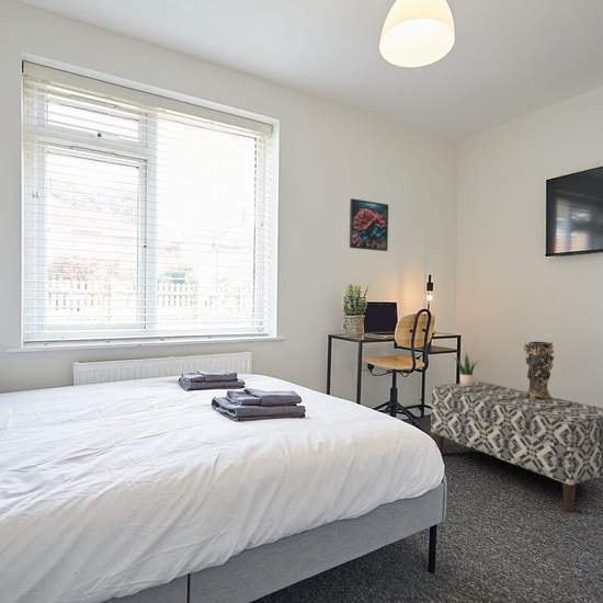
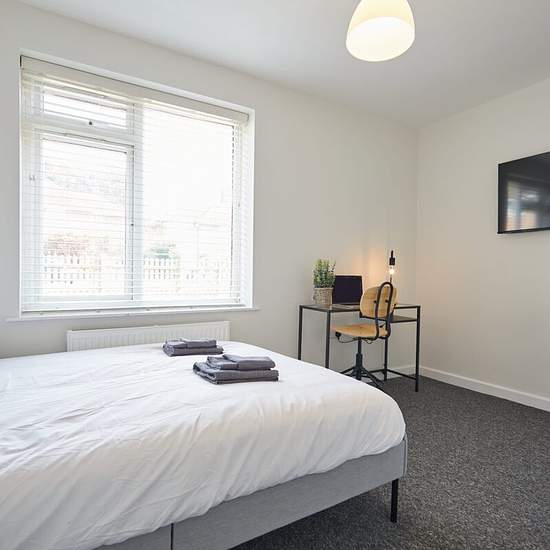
- decorative vase [522,341,555,400]
- bench [430,380,603,513]
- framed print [349,197,389,252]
- potted plant [452,351,478,386]
